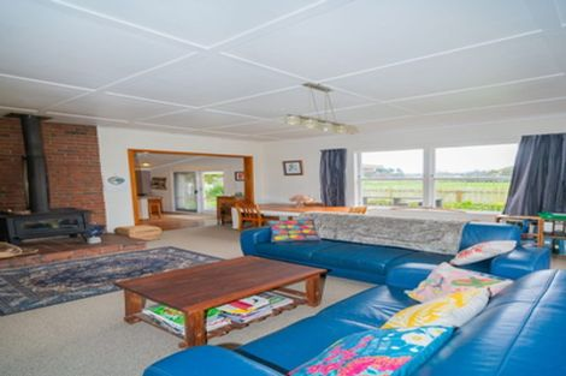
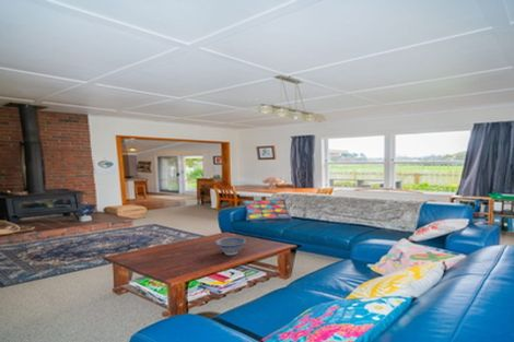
+ decorative bowl [214,236,247,256]
